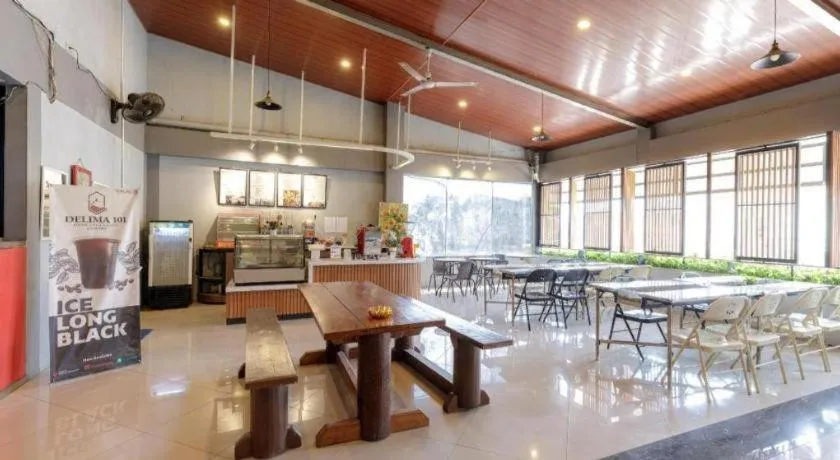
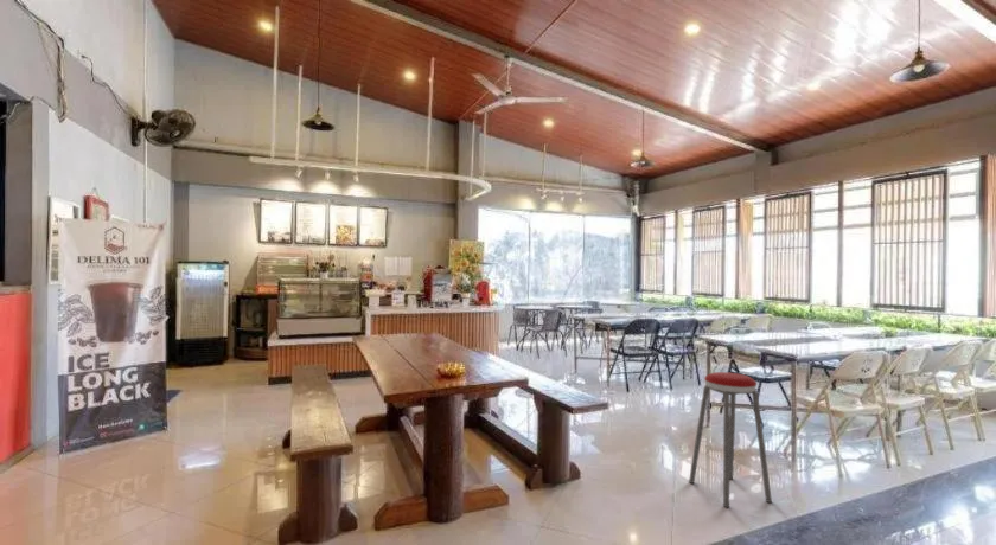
+ music stool [688,371,773,508]
